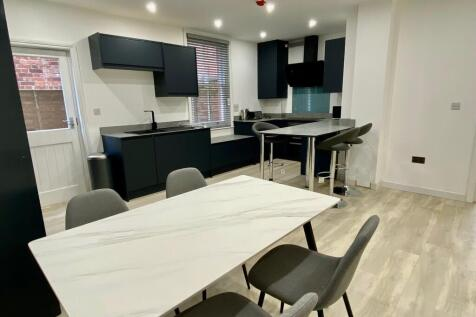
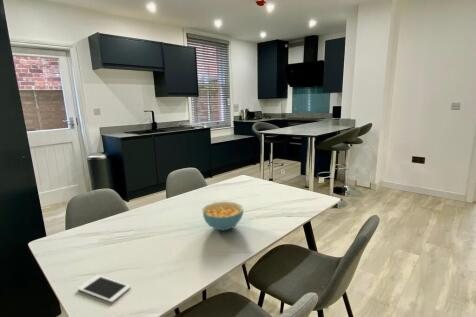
+ cereal bowl [201,201,245,232]
+ cell phone [77,274,131,303]
